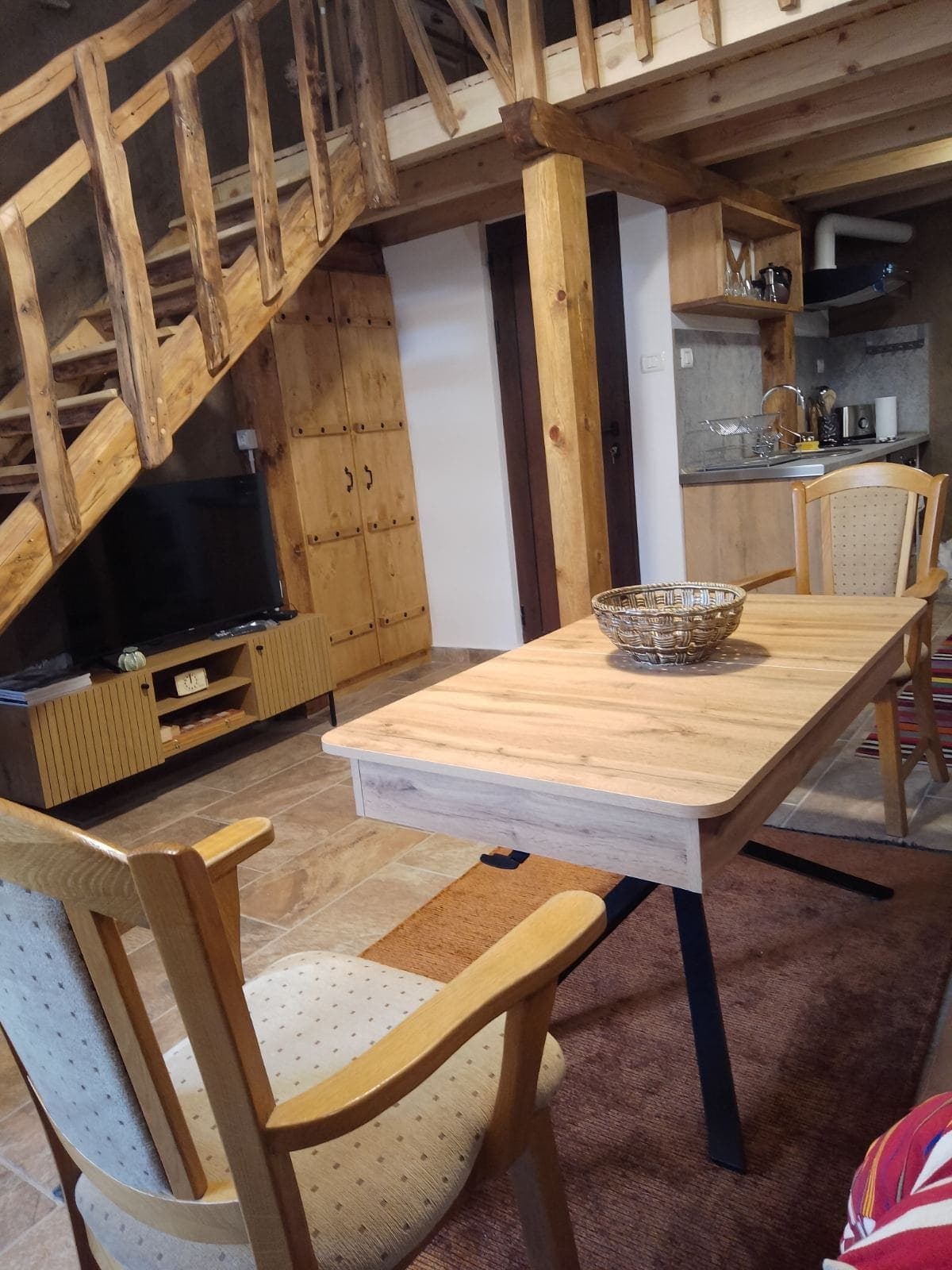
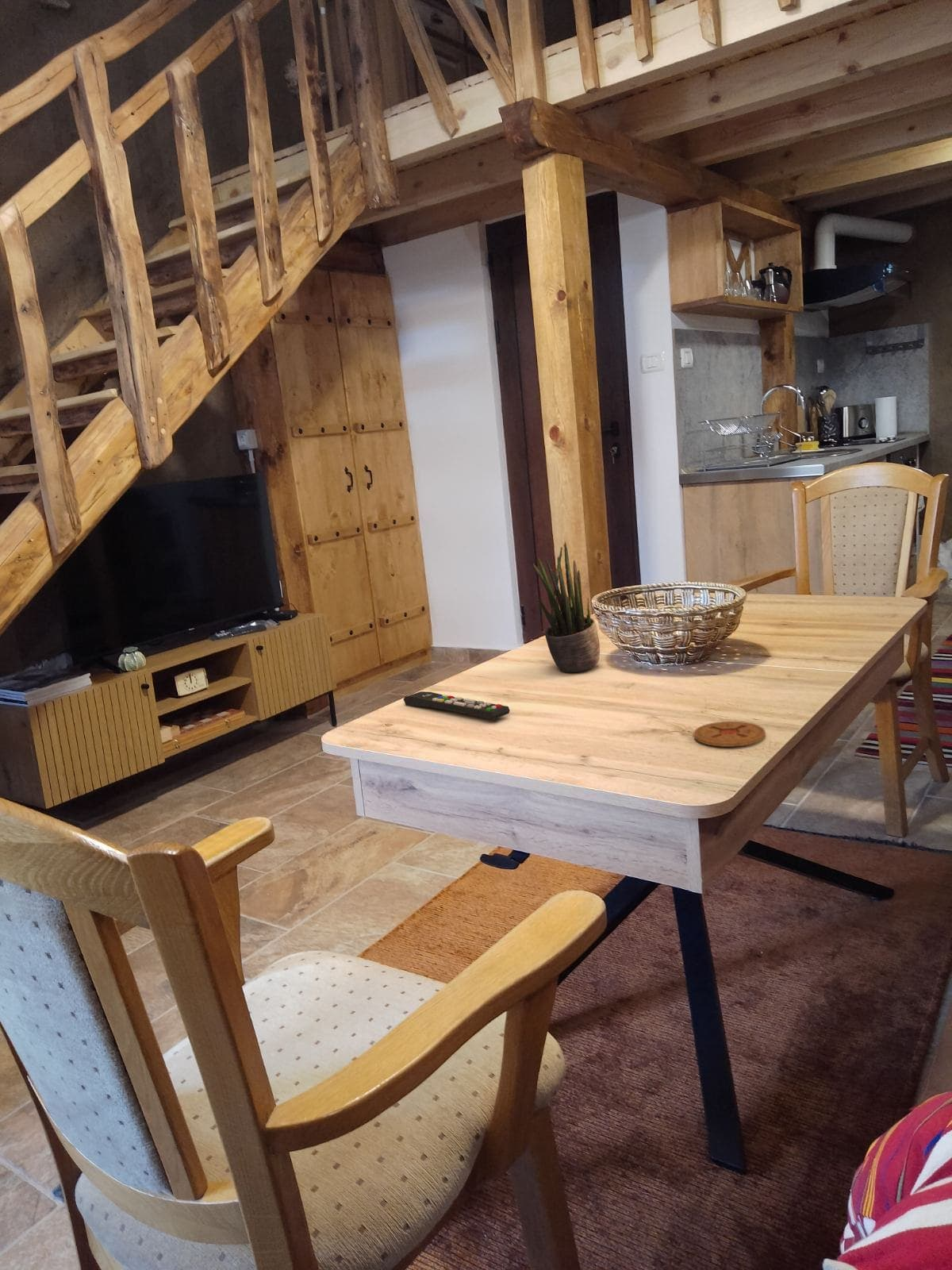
+ coaster [693,721,766,748]
+ remote control [403,691,511,721]
+ potted plant [532,541,601,673]
